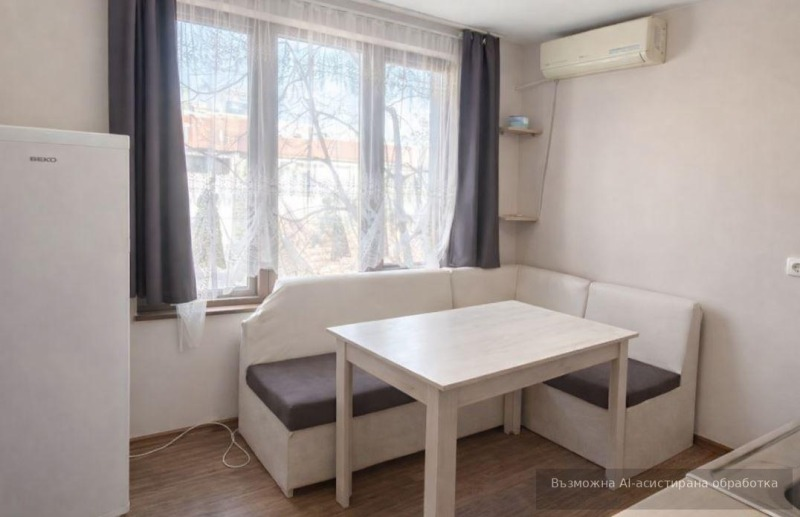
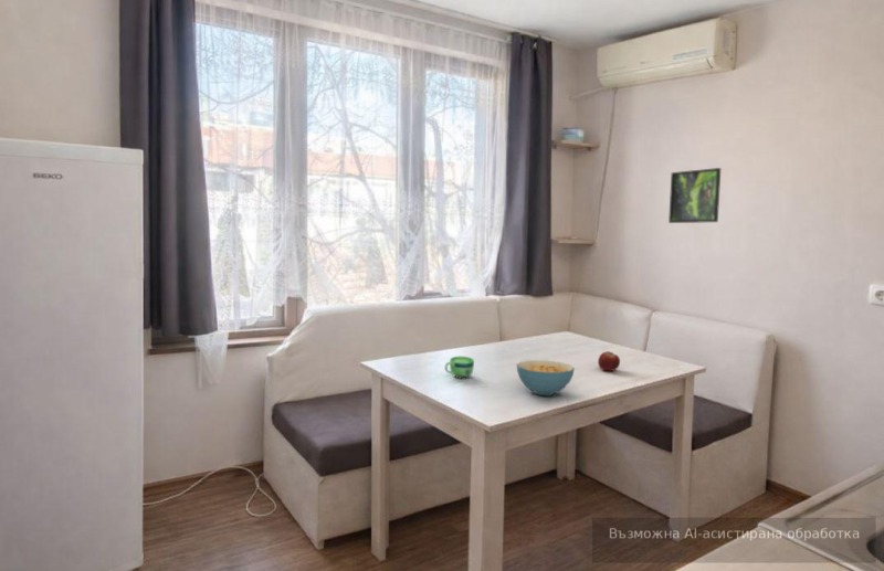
+ fruit [597,350,621,372]
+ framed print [667,167,722,224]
+ cup [444,356,475,379]
+ cereal bowl [516,359,576,396]
